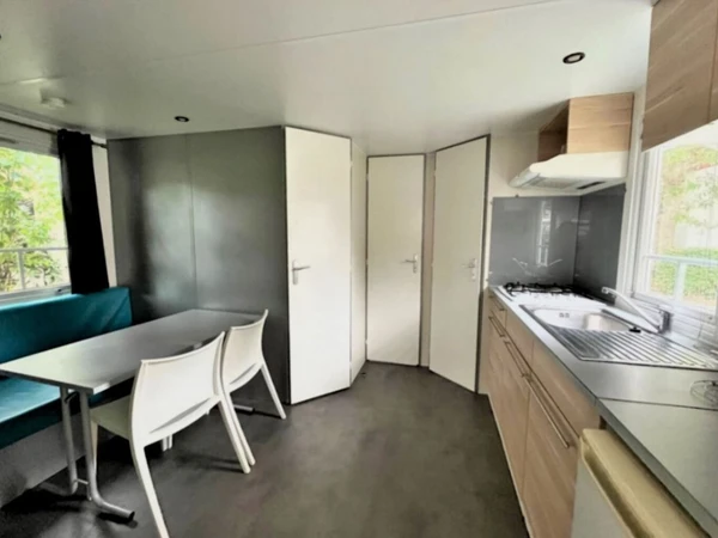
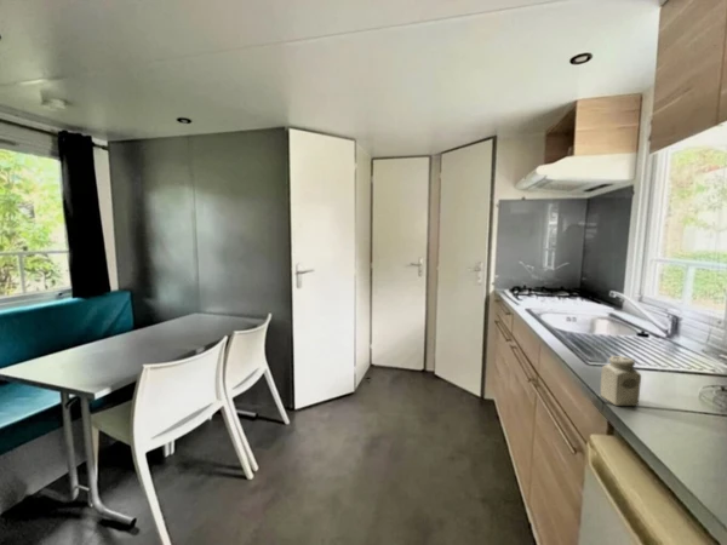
+ salt shaker [600,355,642,407]
